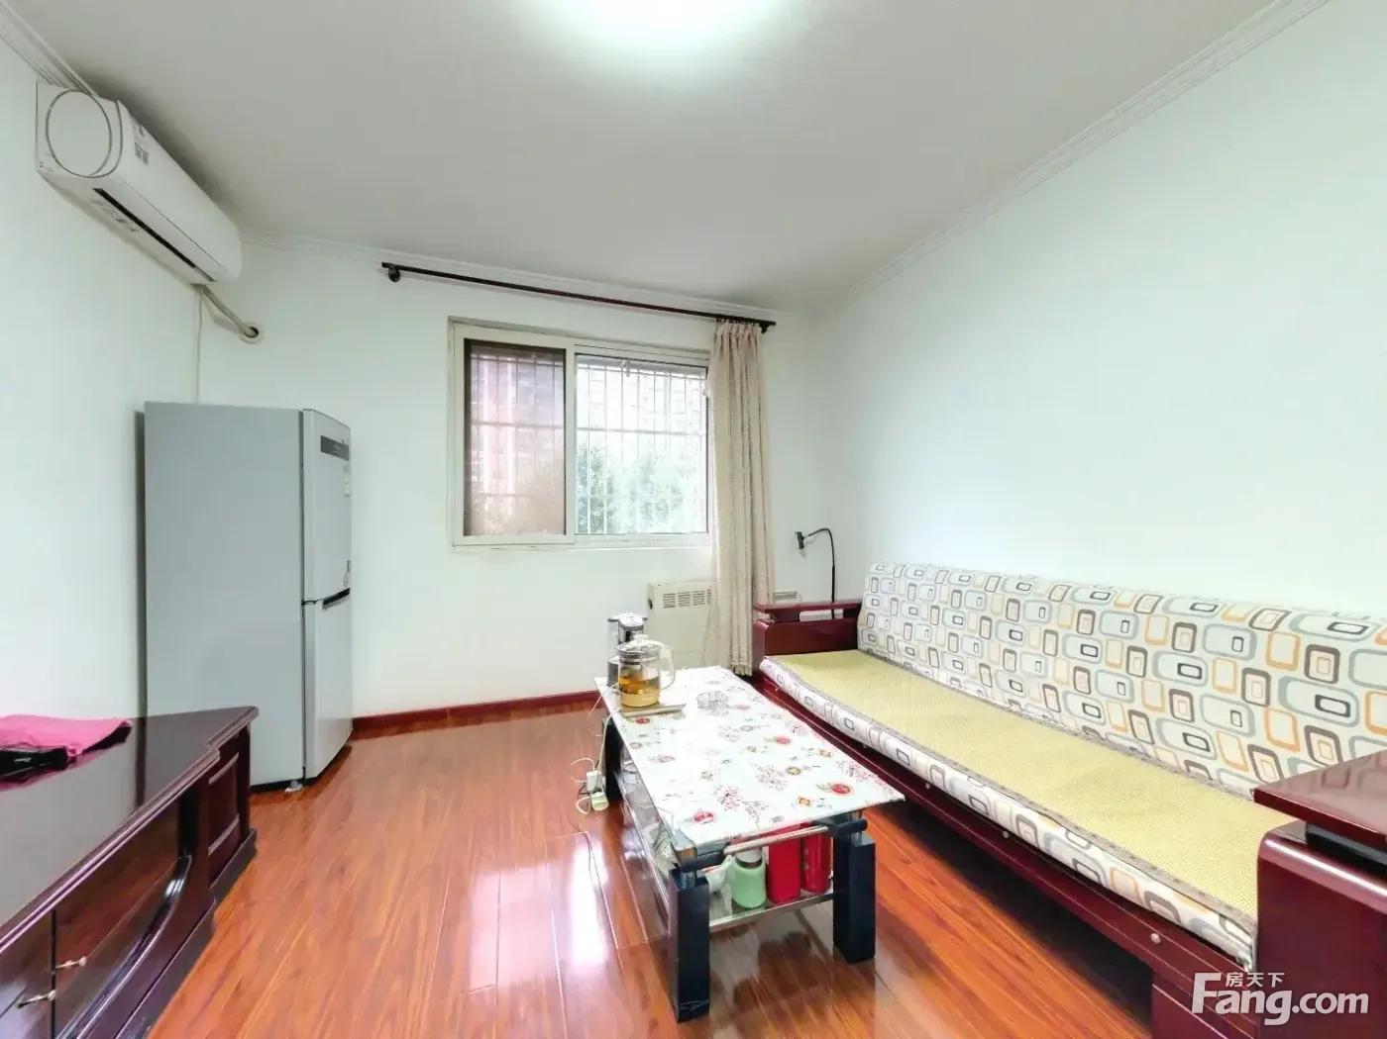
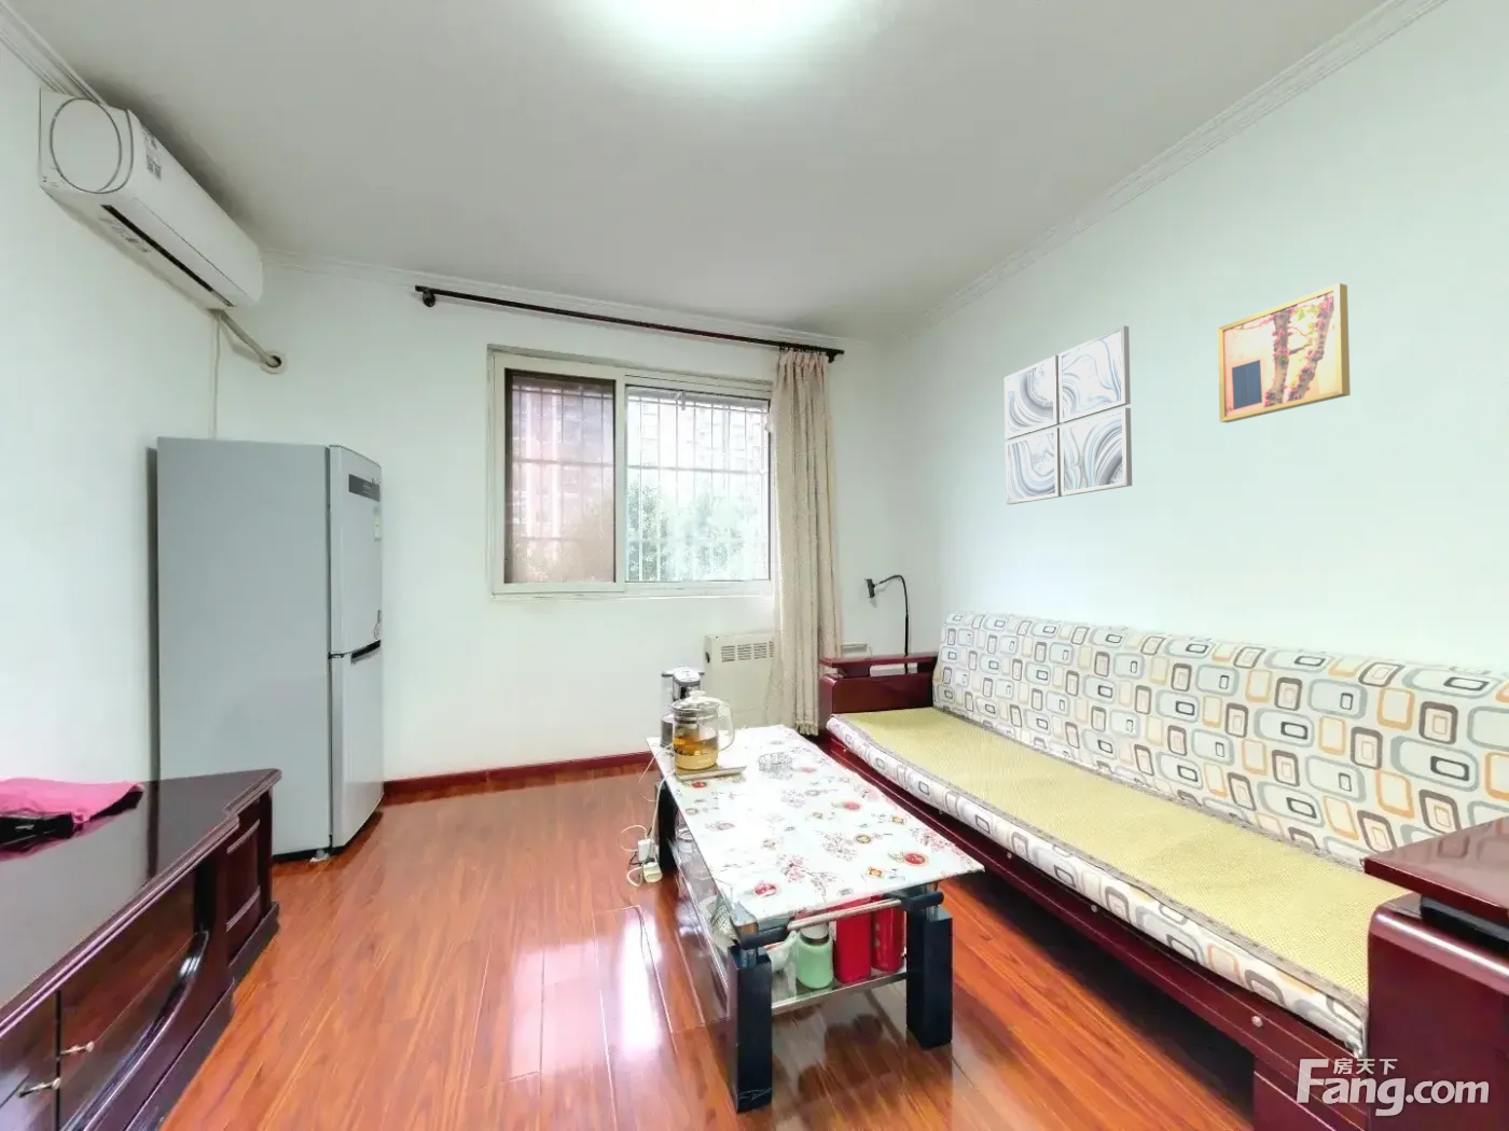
+ wall art [1004,324,1132,505]
+ wall art [1217,283,1352,424]
